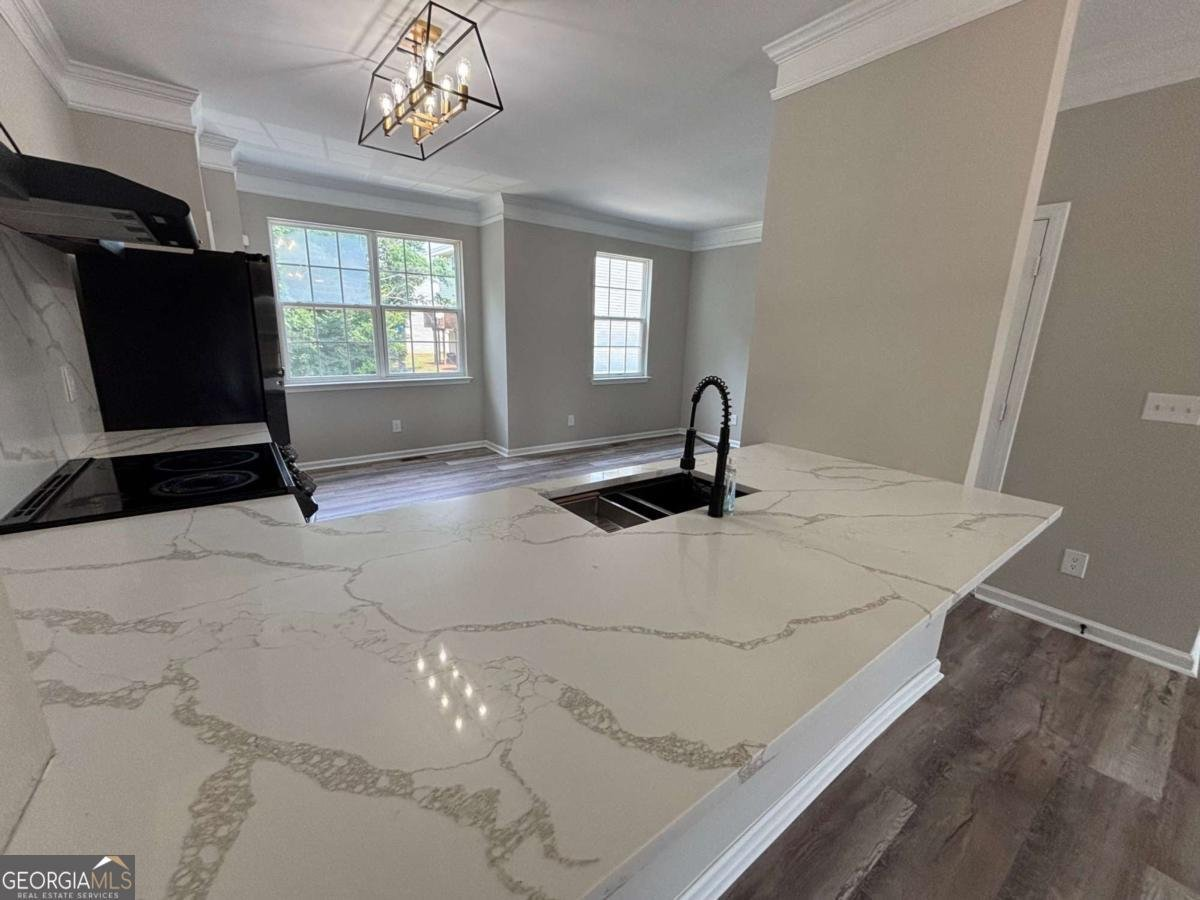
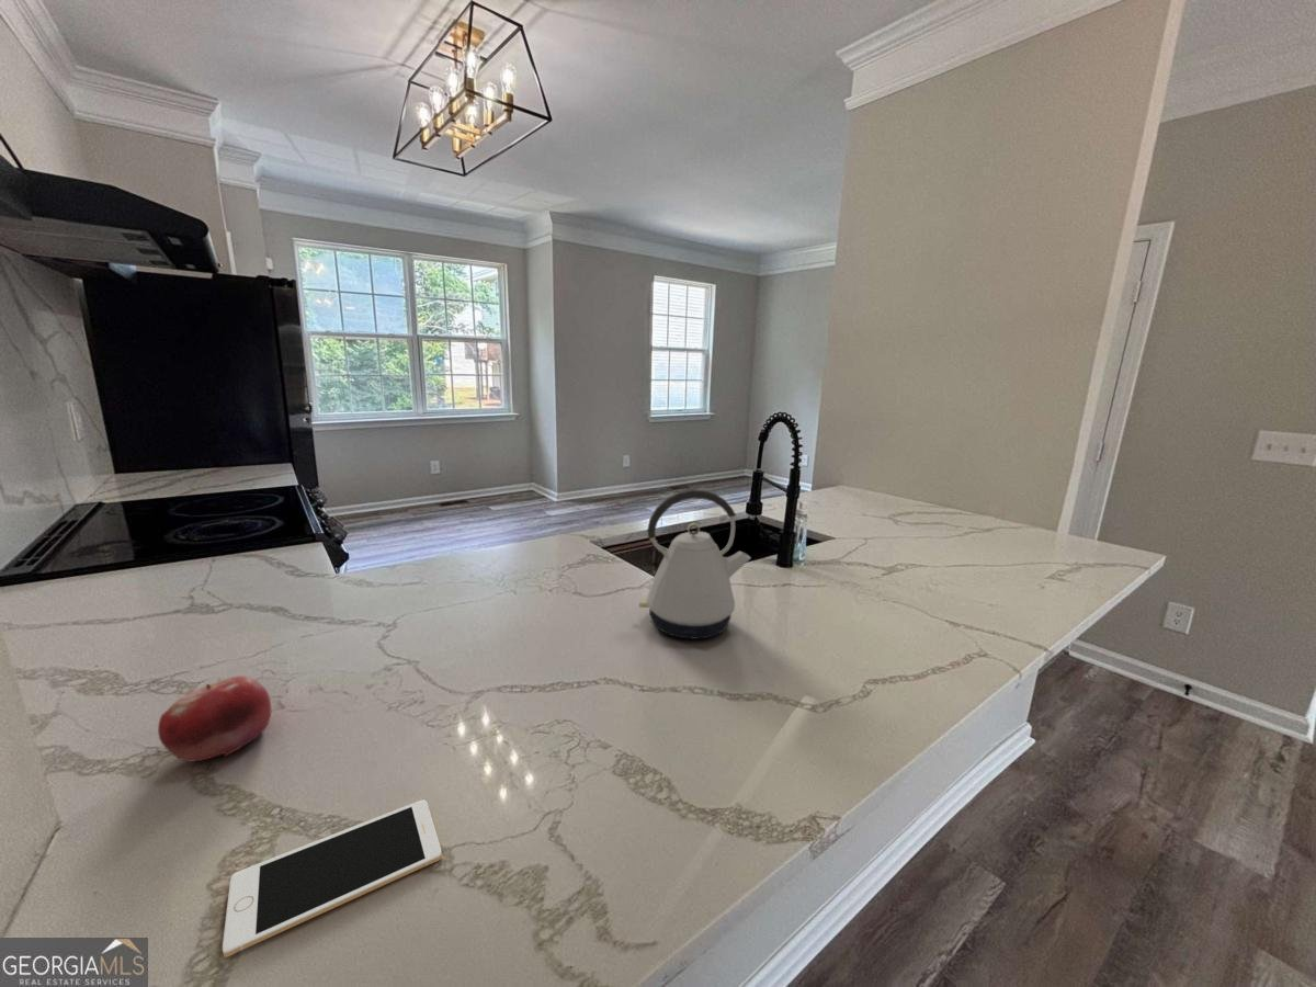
+ fruit [157,674,272,763]
+ cell phone [222,798,443,958]
+ kettle [638,488,752,640]
